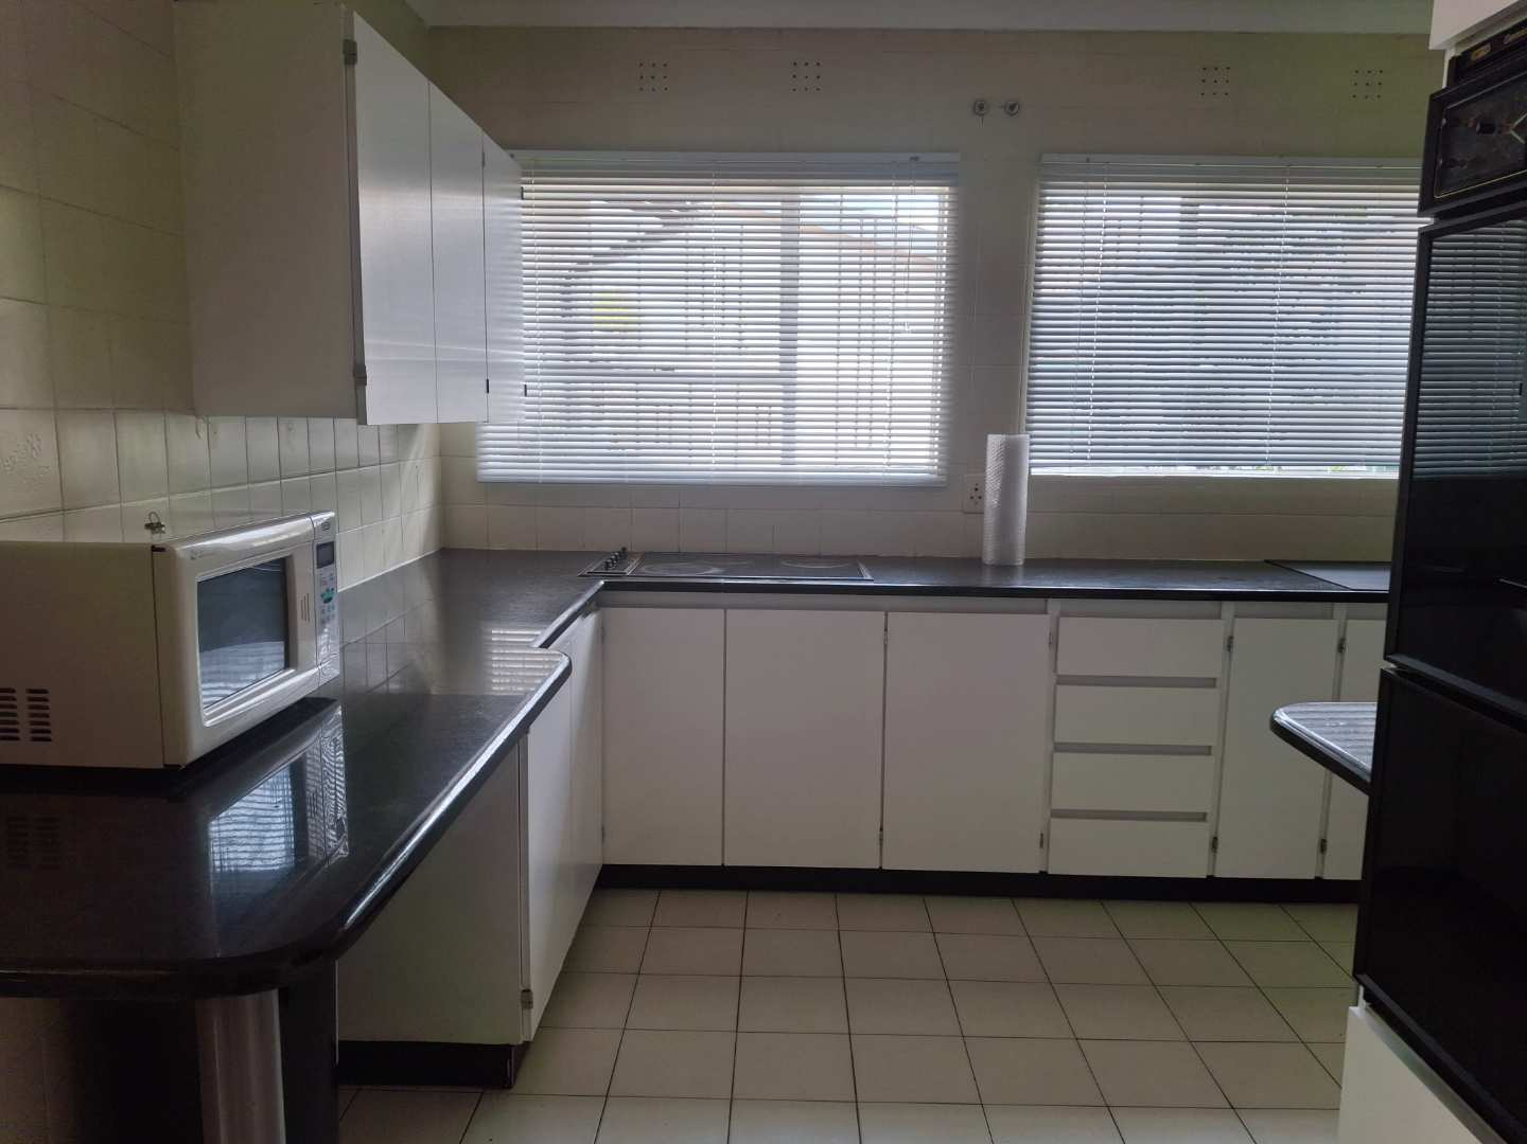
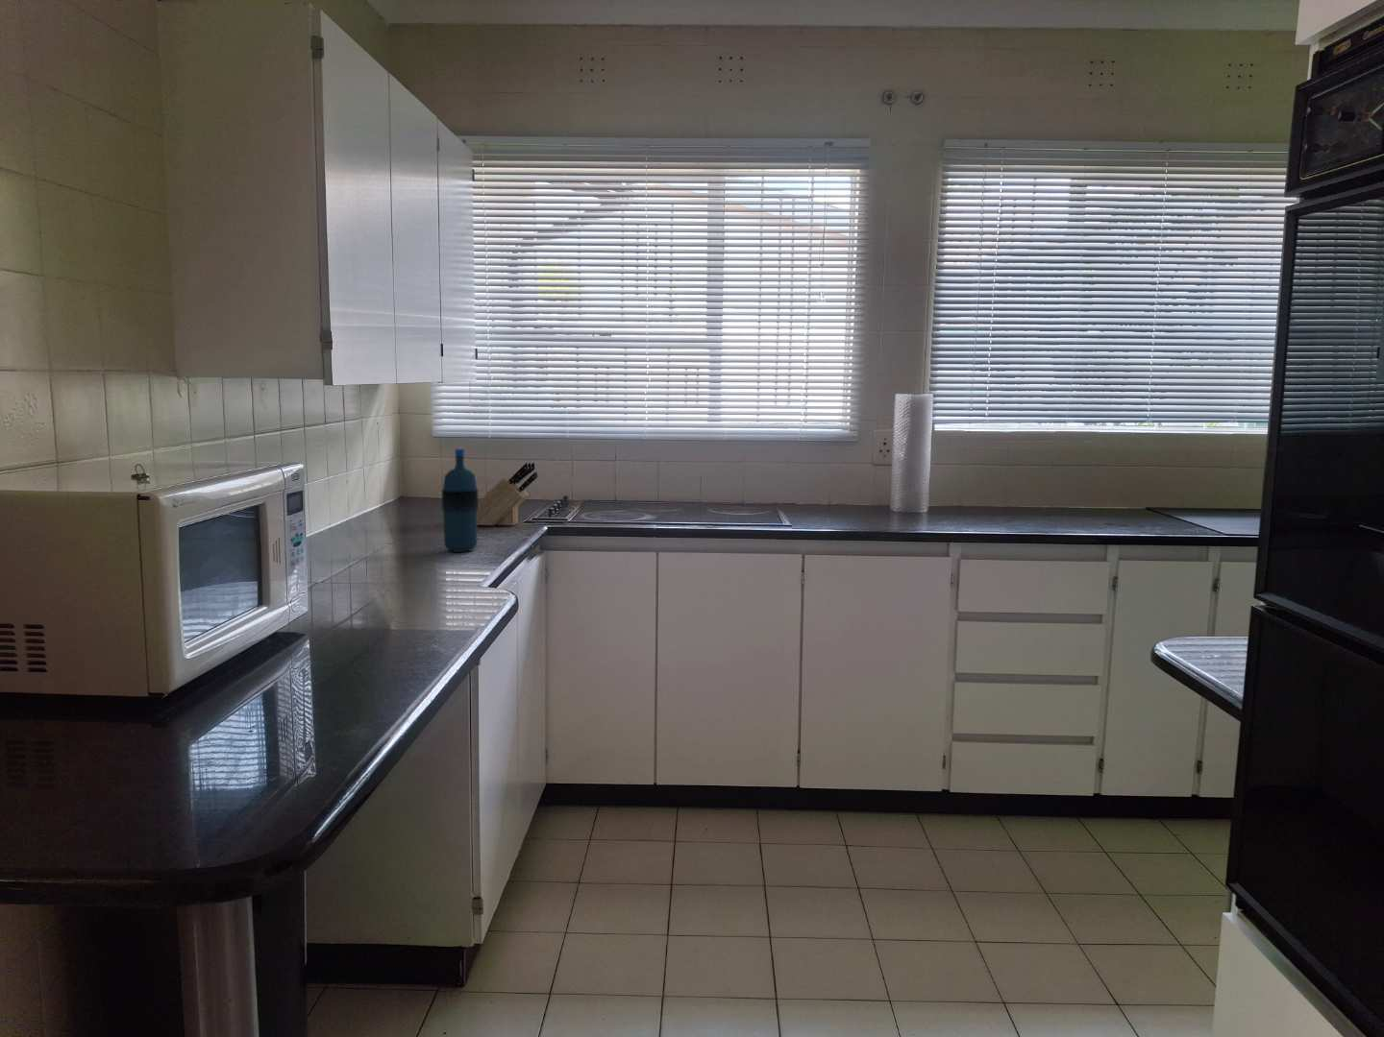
+ water bottle [441,449,479,553]
+ knife block [476,462,538,526]
